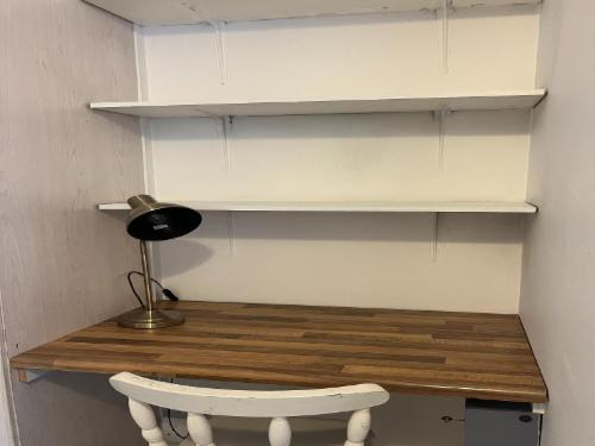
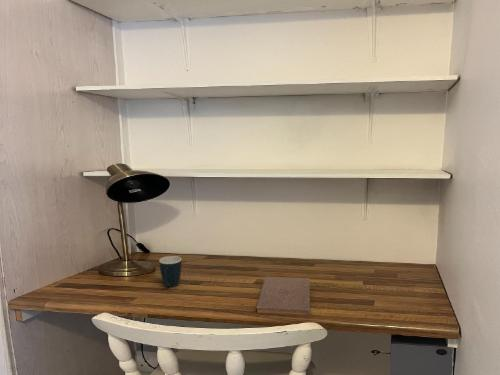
+ mug [158,255,183,288]
+ book [256,276,311,316]
